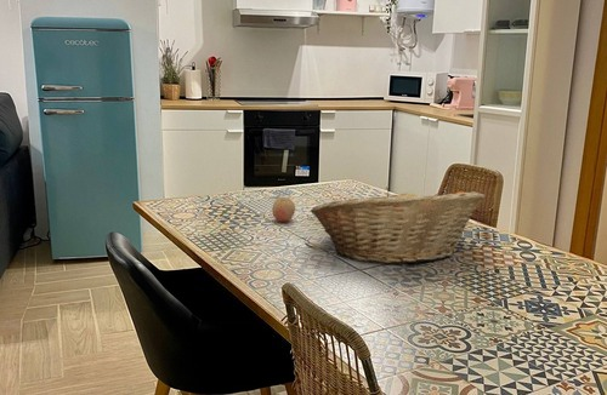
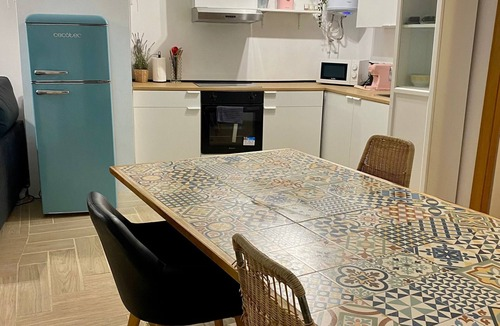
- fruit [271,196,296,223]
- fruit basket [310,185,486,265]
